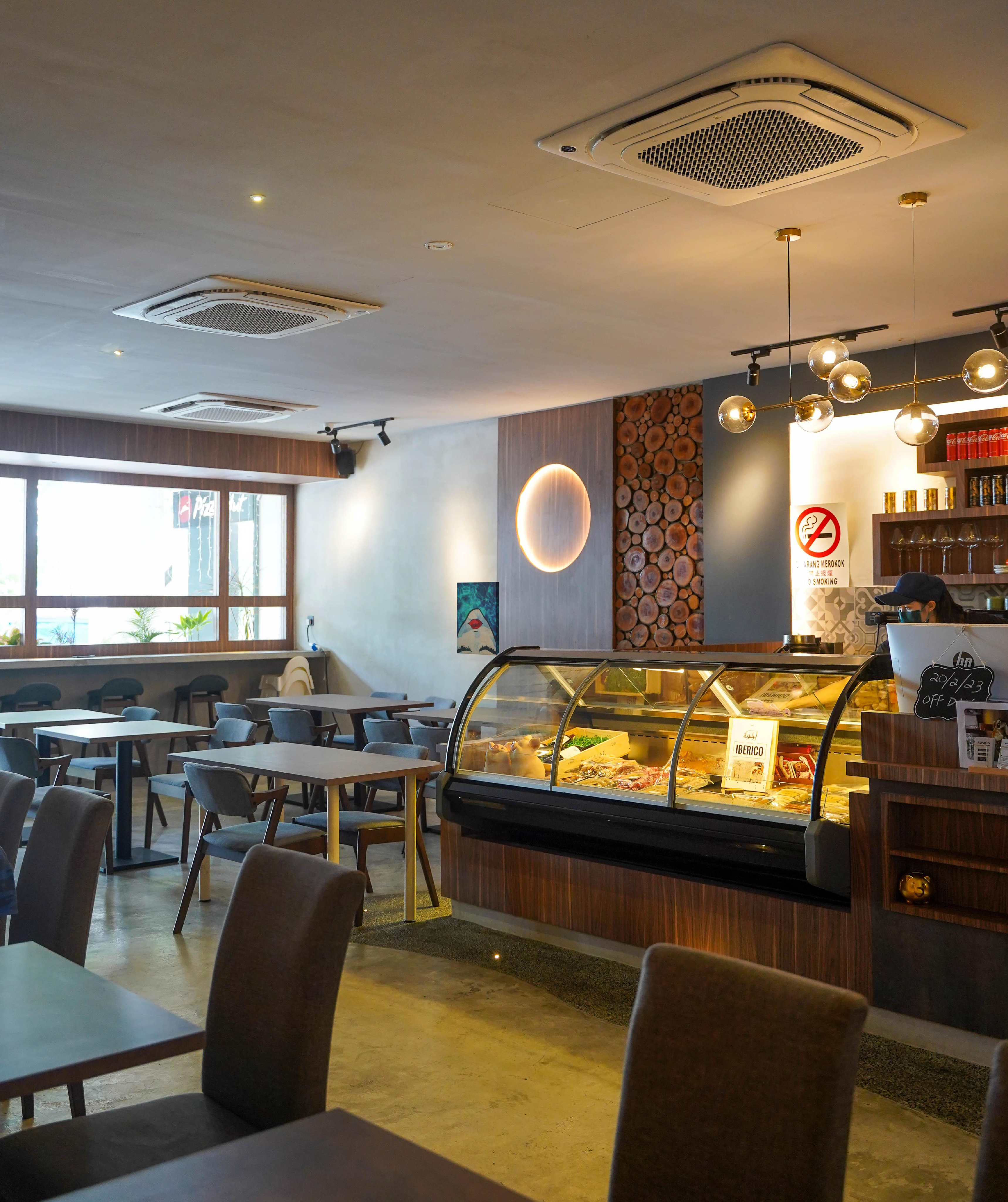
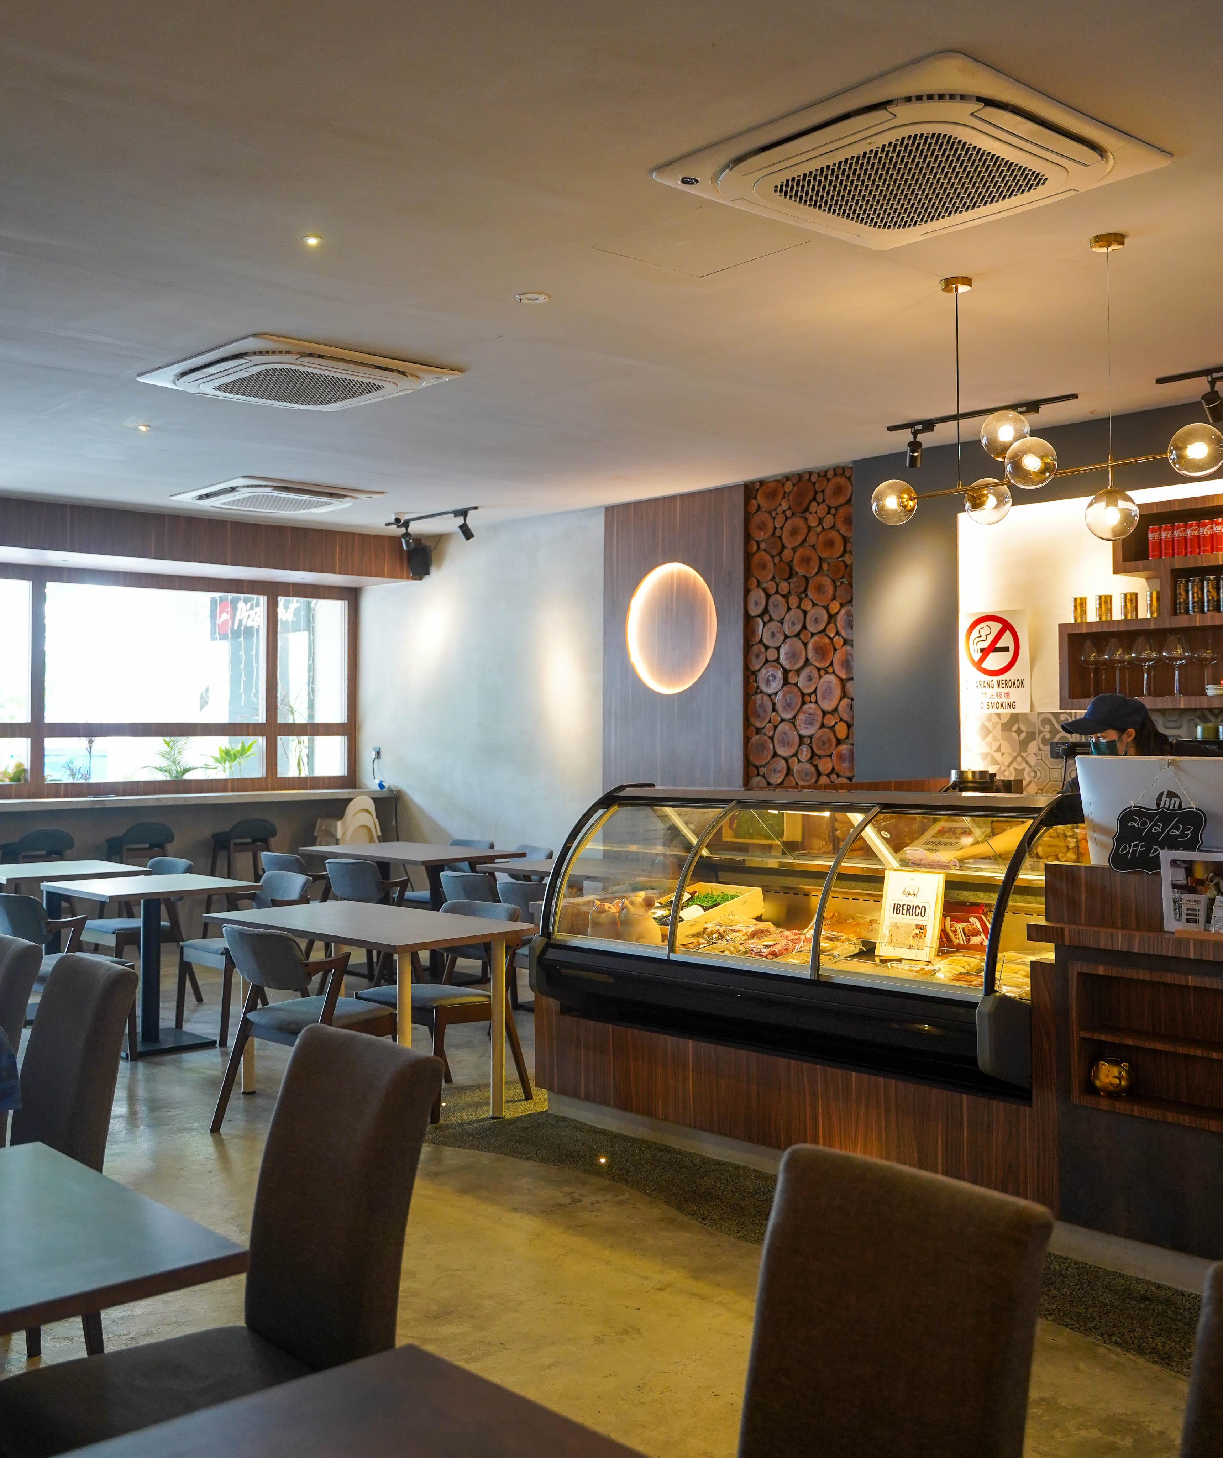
- wall art [456,582,500,656]
